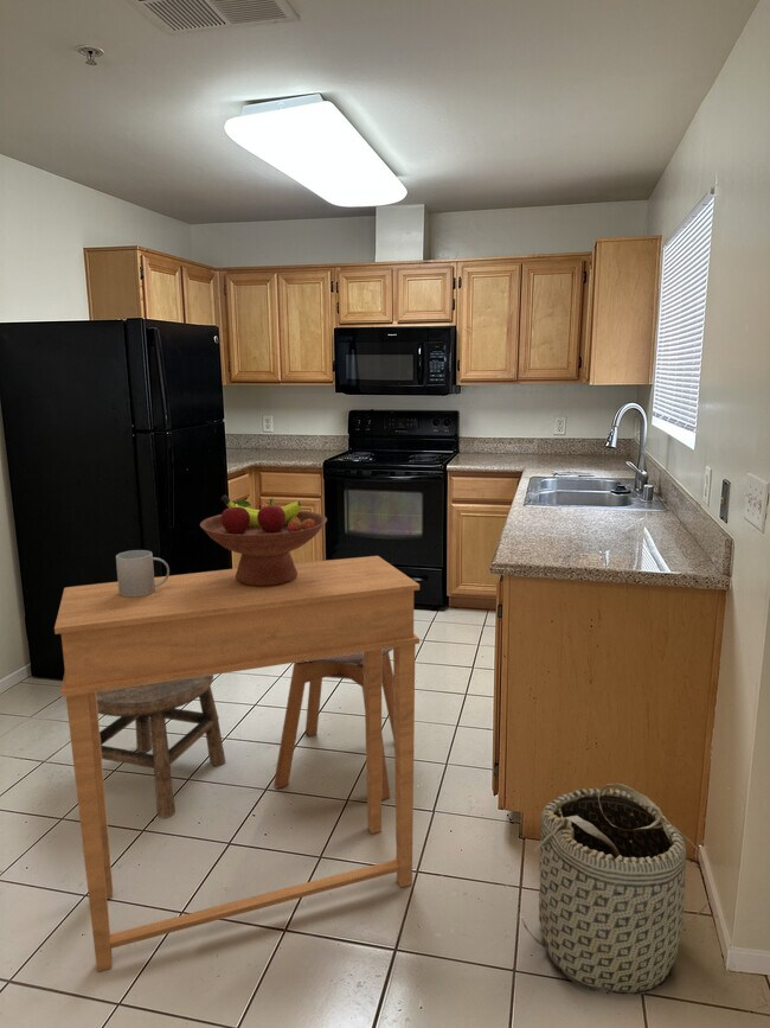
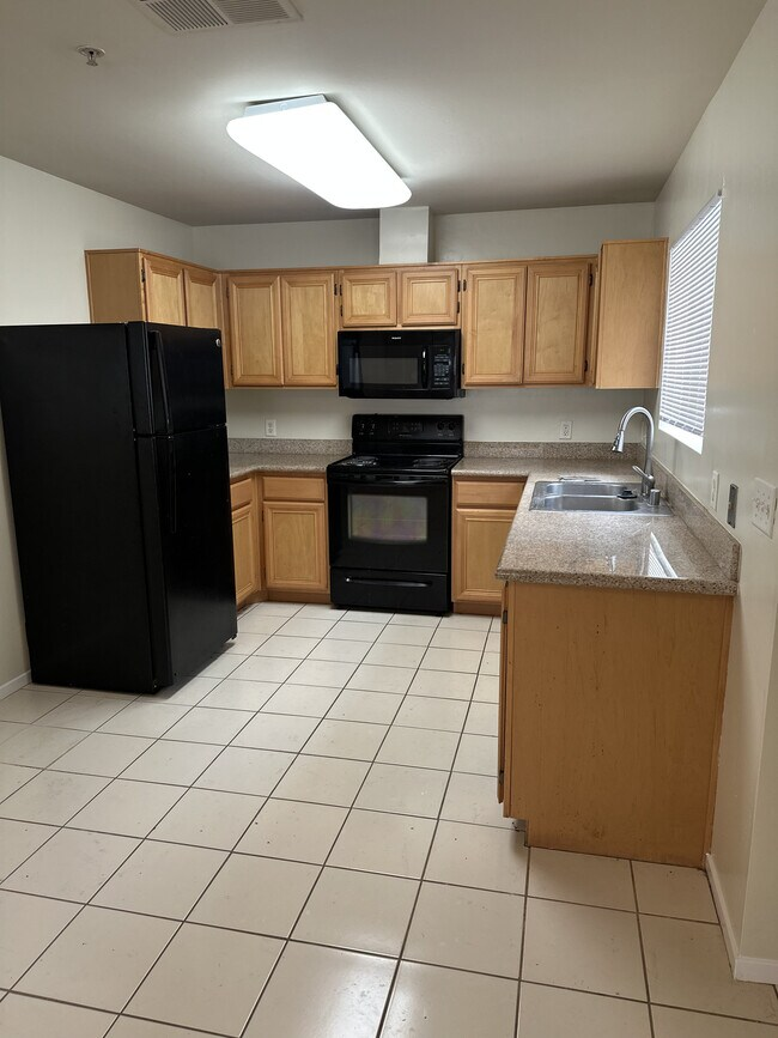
- side table [53,555,421,972]
- stool [272,647,394,802]
- stool [96,675,226,819]
- basket [521,783,712,996]
- fruit bowl [199,494,328,587]
- mug [115,549,171,598]
